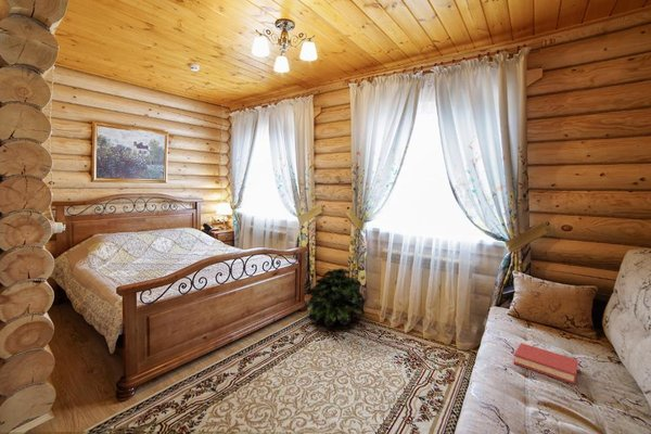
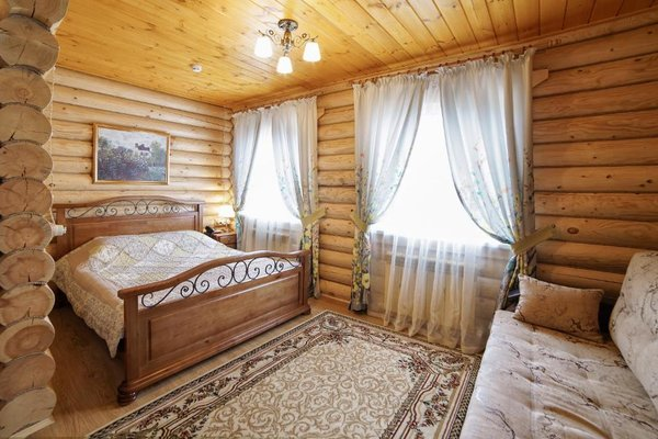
- hardback book [512,342,579,385]
- potted plant [304,267,368,328]
